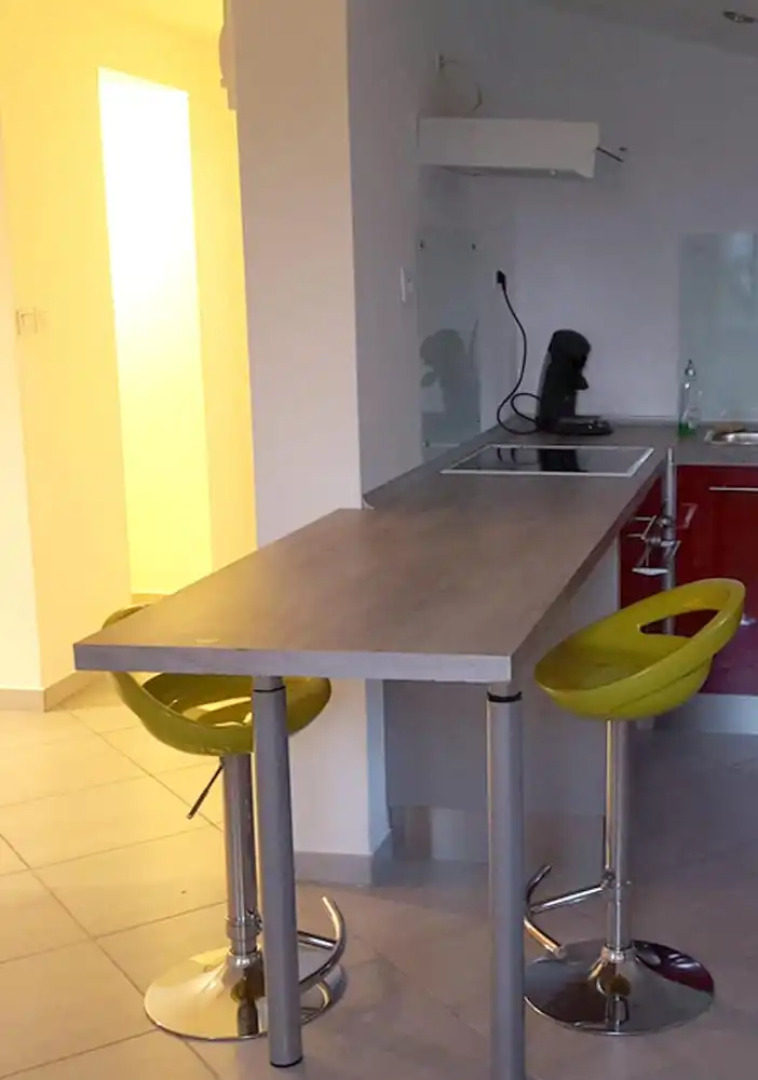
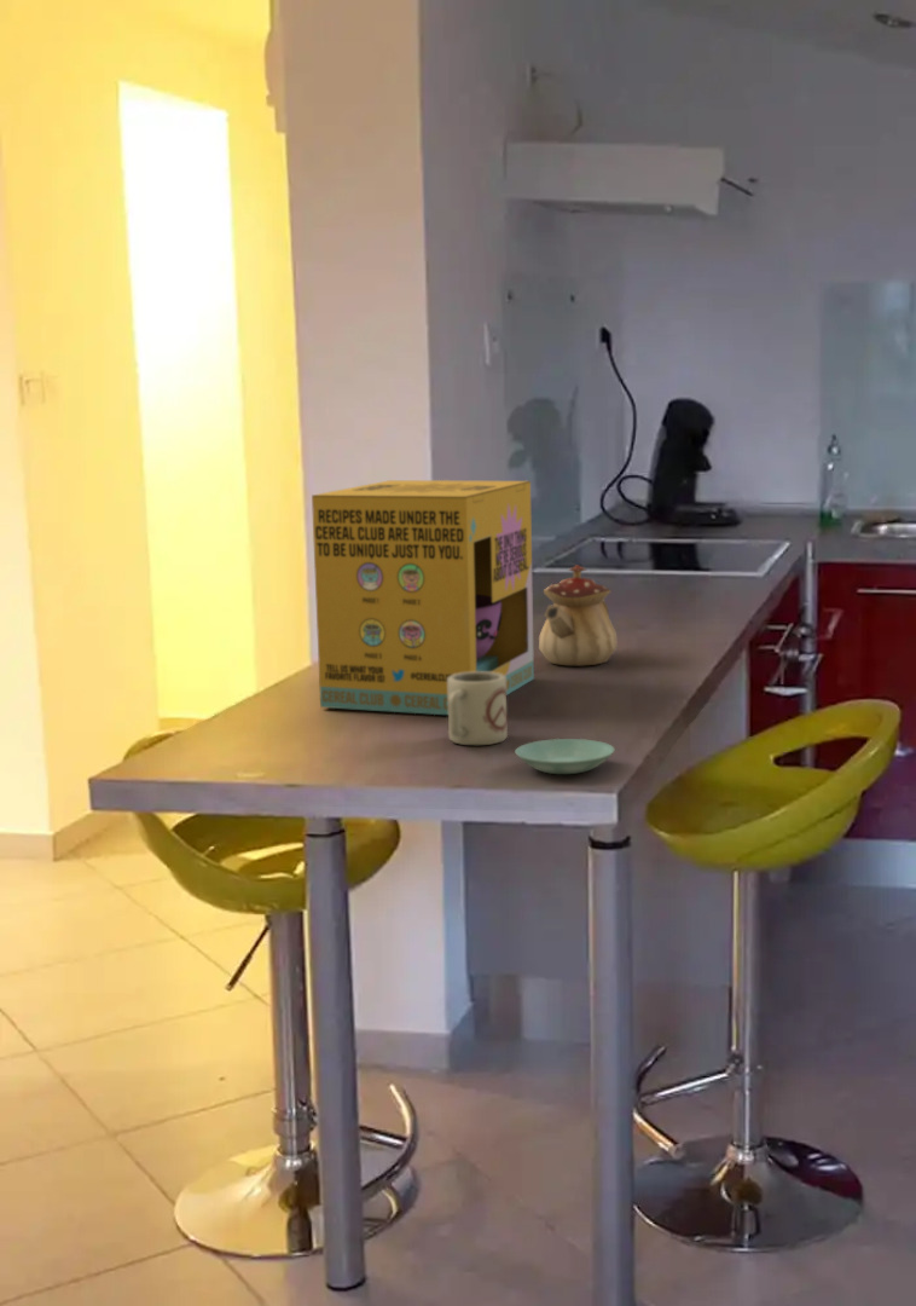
+ cup [447,671,509,746]
+ saucer [514,738,615,775]
+ cereal box [311,479,535,716]
+ teapot [538,564,619,666]
